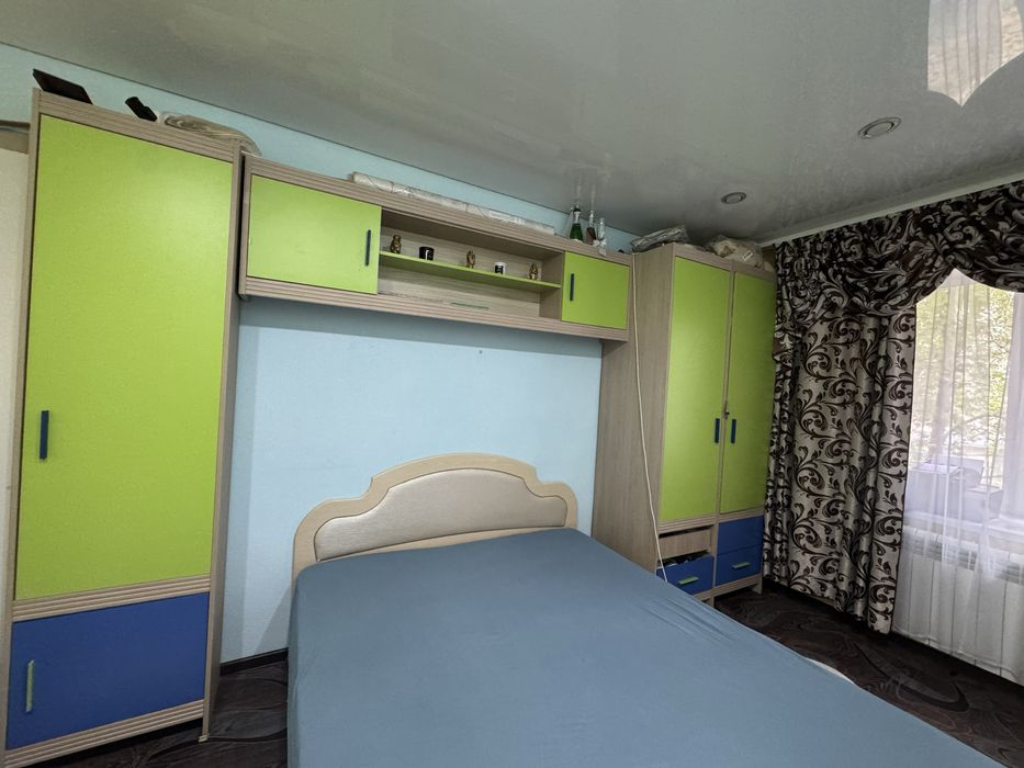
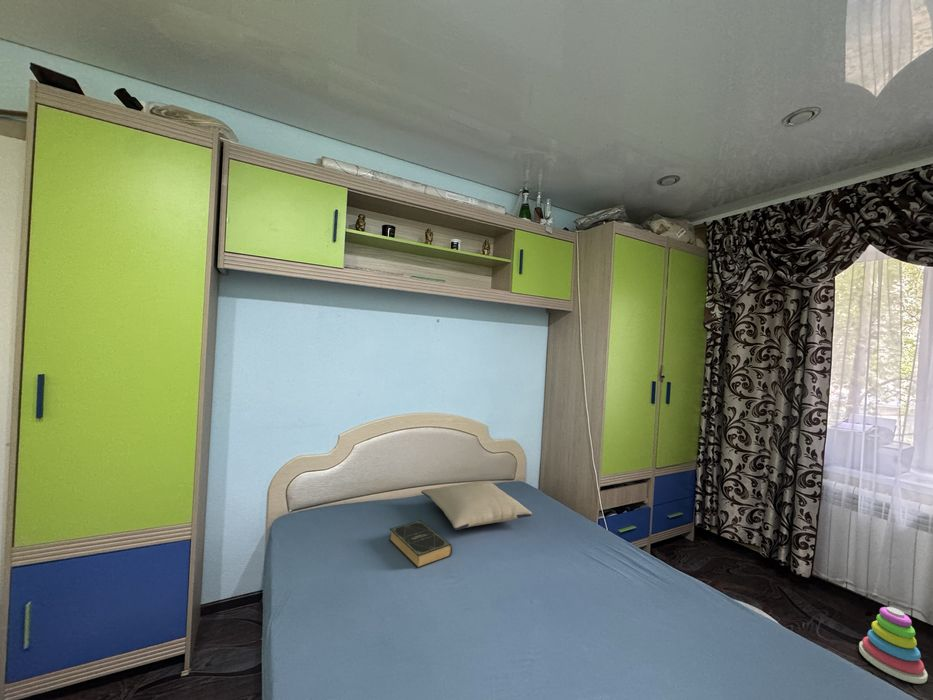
+ stacking toy [858,606,928,685]
+ pillow [420,481,533,531]
+ book [388,519,453,569]
